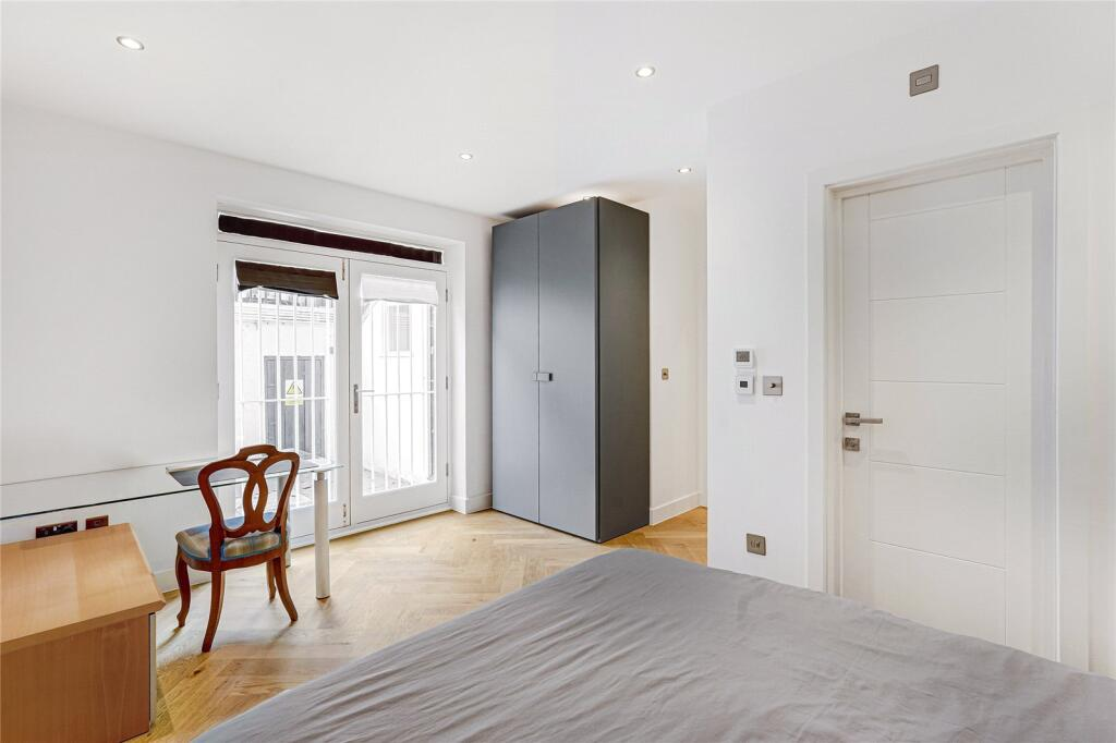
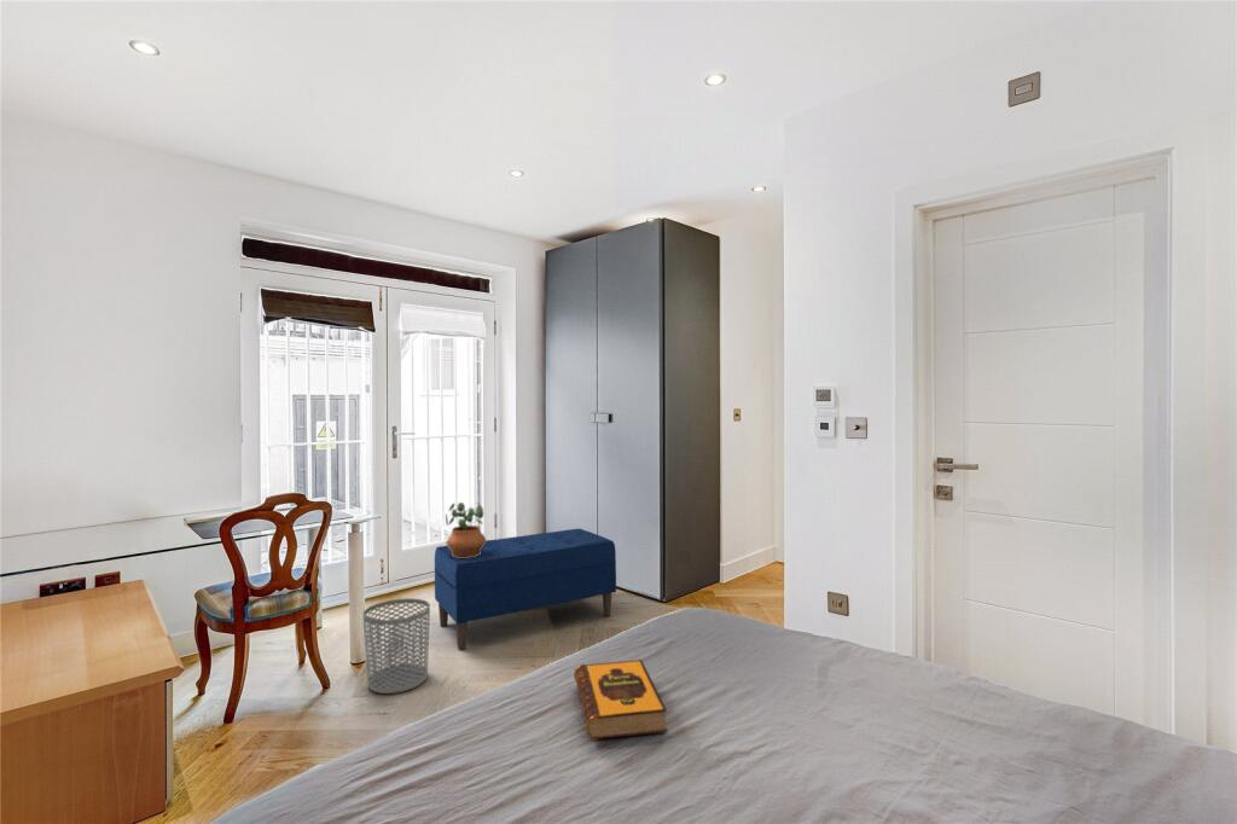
+ bench [434,528,617,650]
+ hardback book [573,658,668,742]
+ waste bin [362,597,431,695]
+ potted plant [445,501,487,558]
